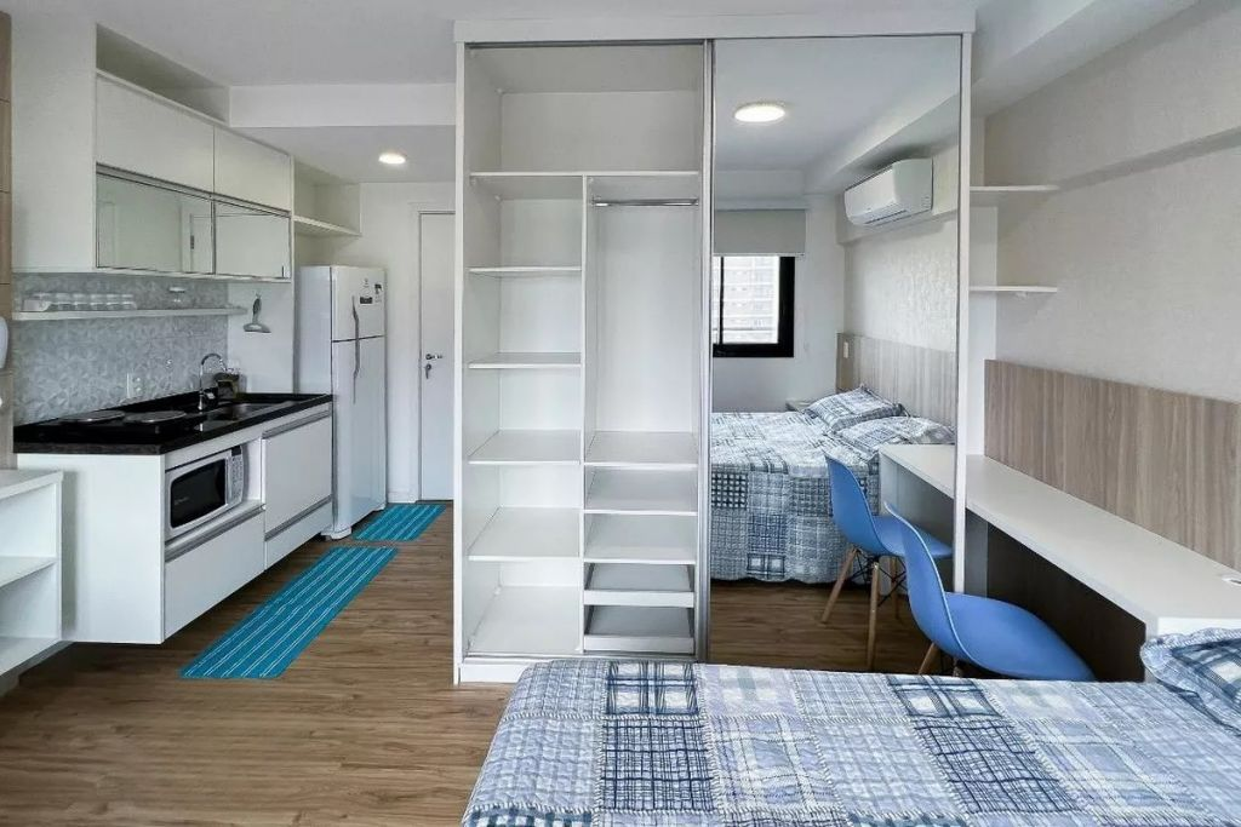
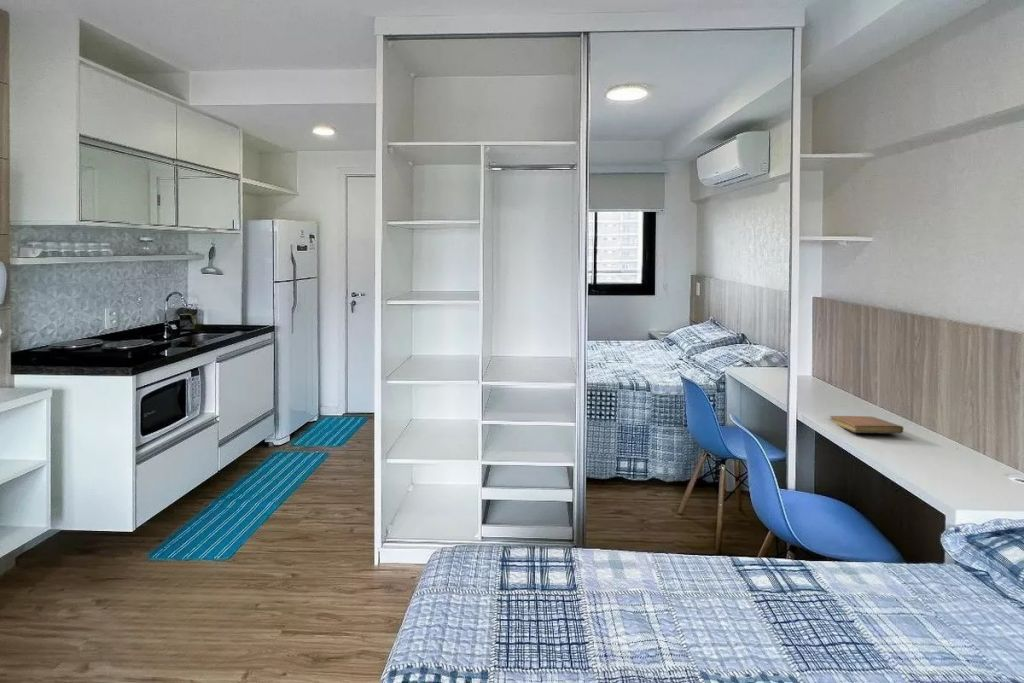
+ notebook [829,415,904,434]
